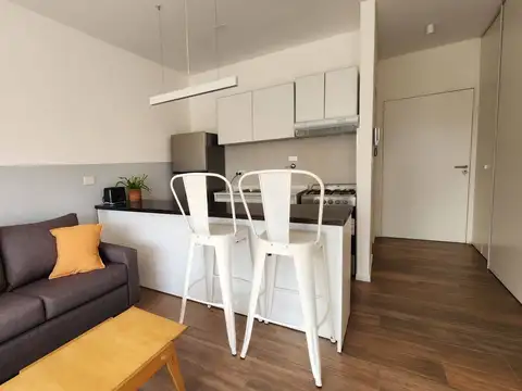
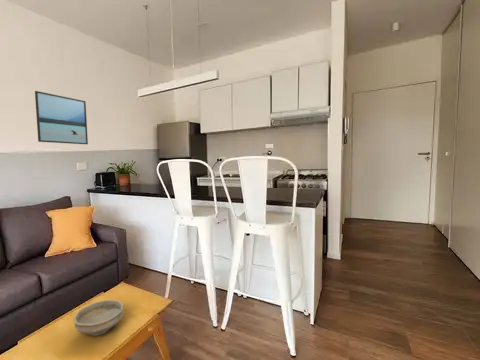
+ bowl [73,299,124,337]
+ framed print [34,90,89,145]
